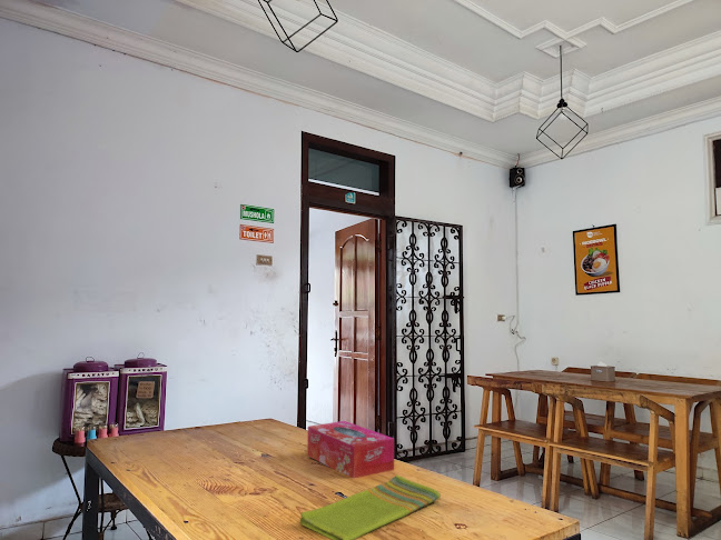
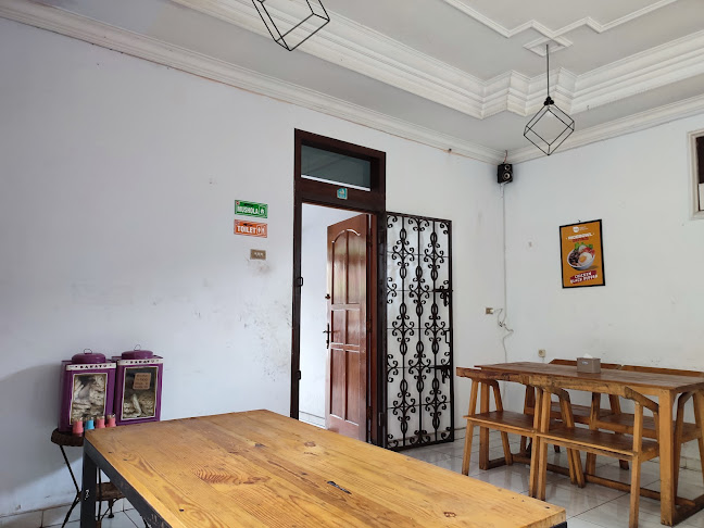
- dish towel [299,474,442,540]
- tissue box [306,420,395,479]
